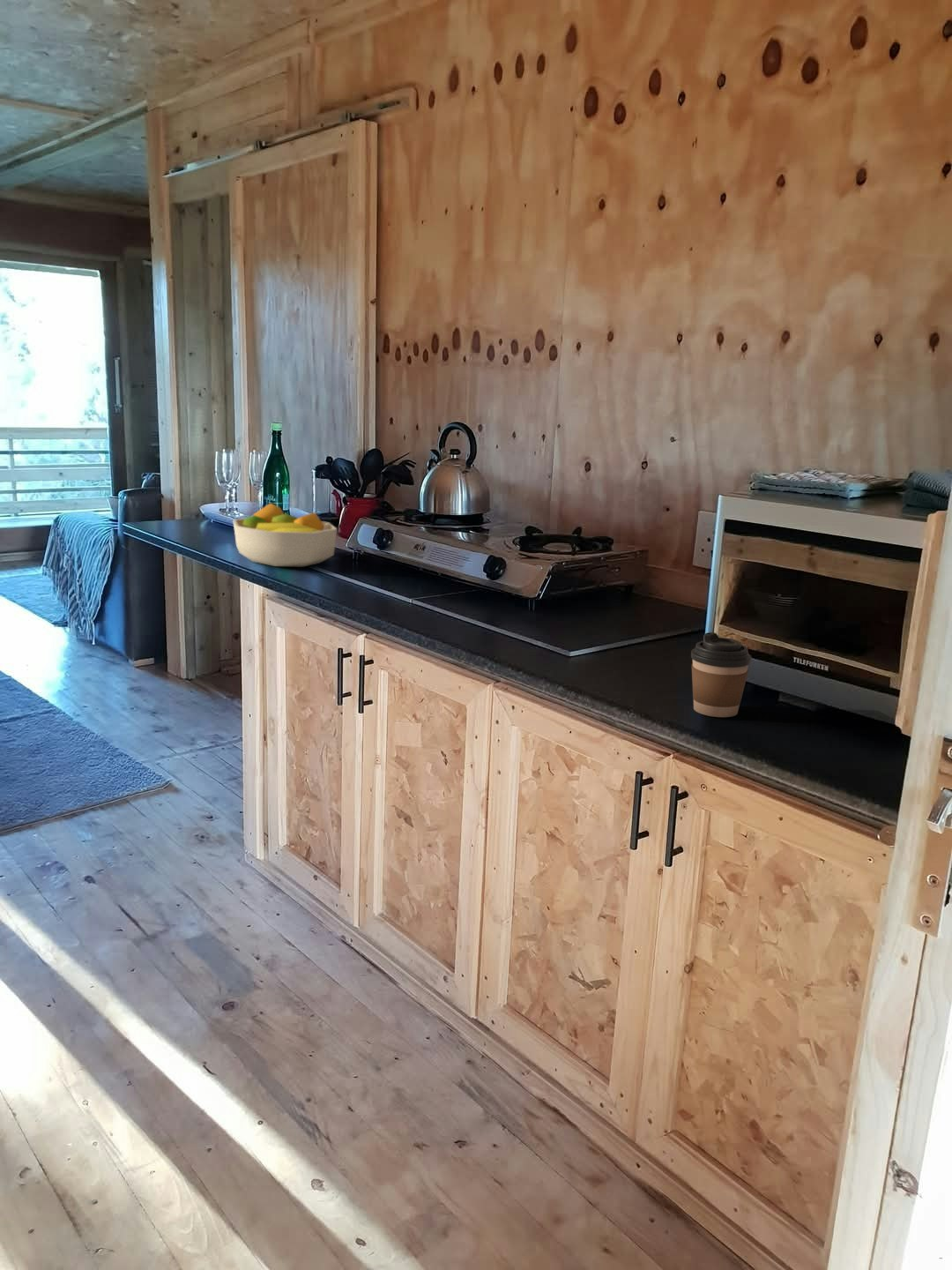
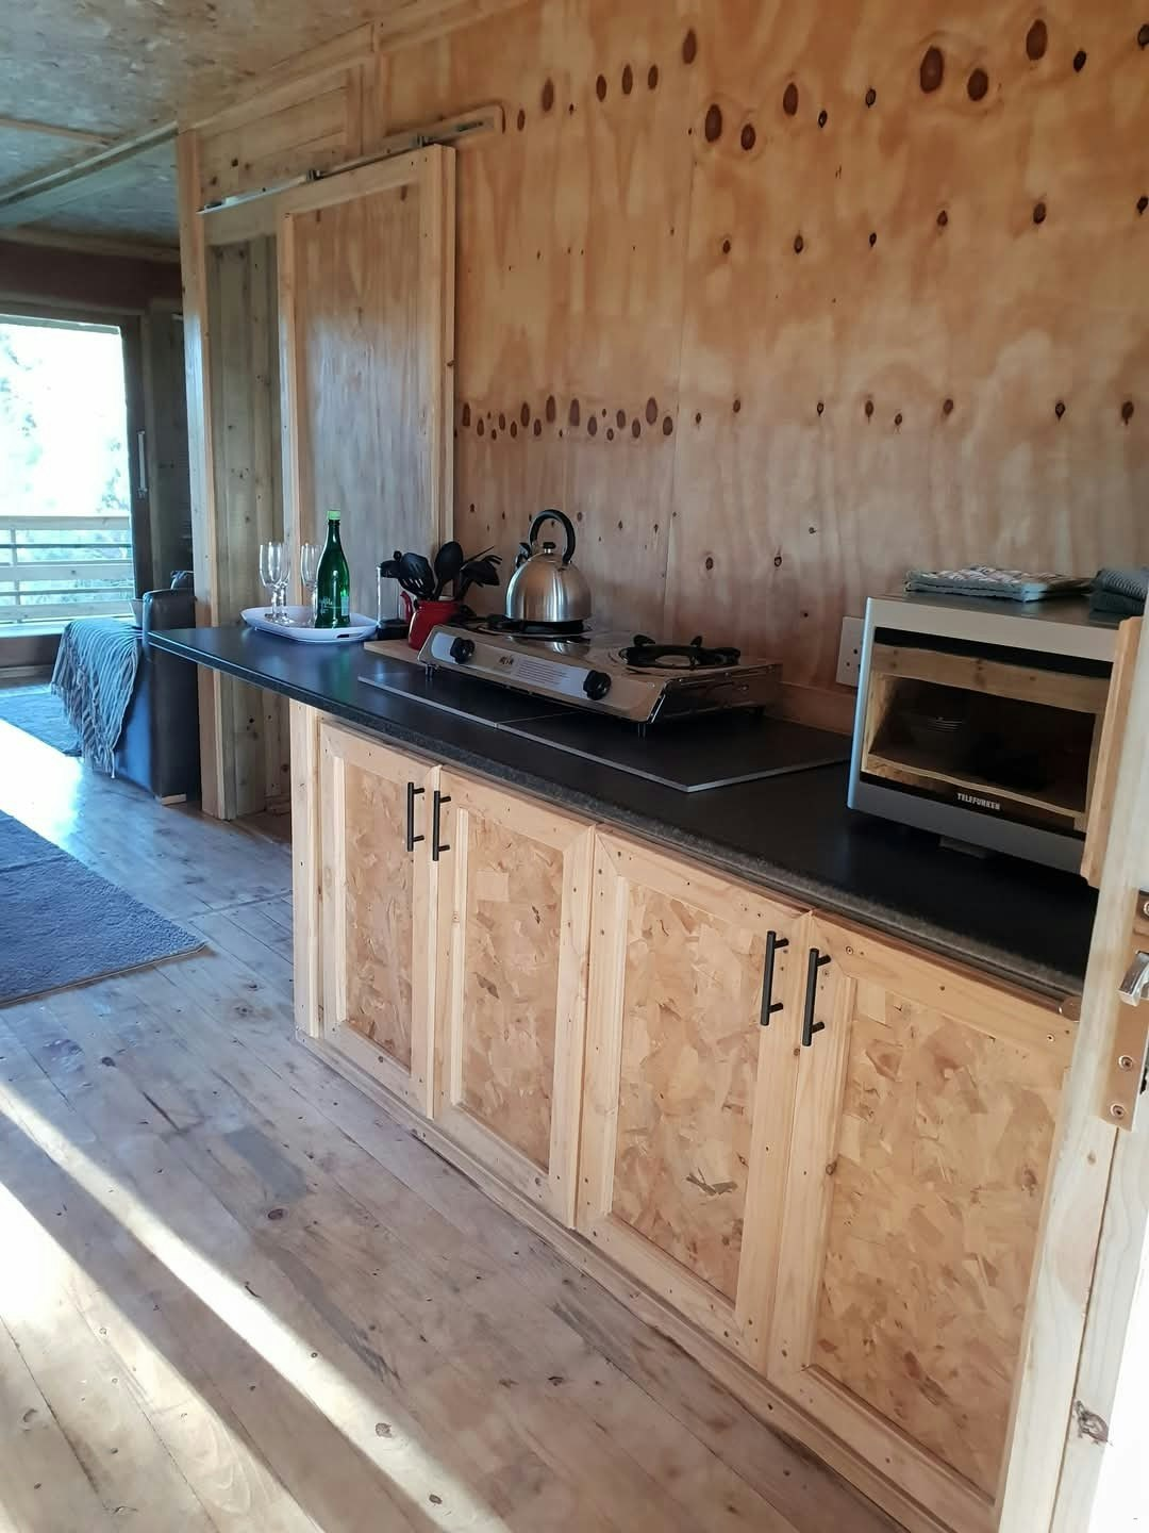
- fruit bowl [232,503,338,568]
- coffee cup [690,631,752,718]
